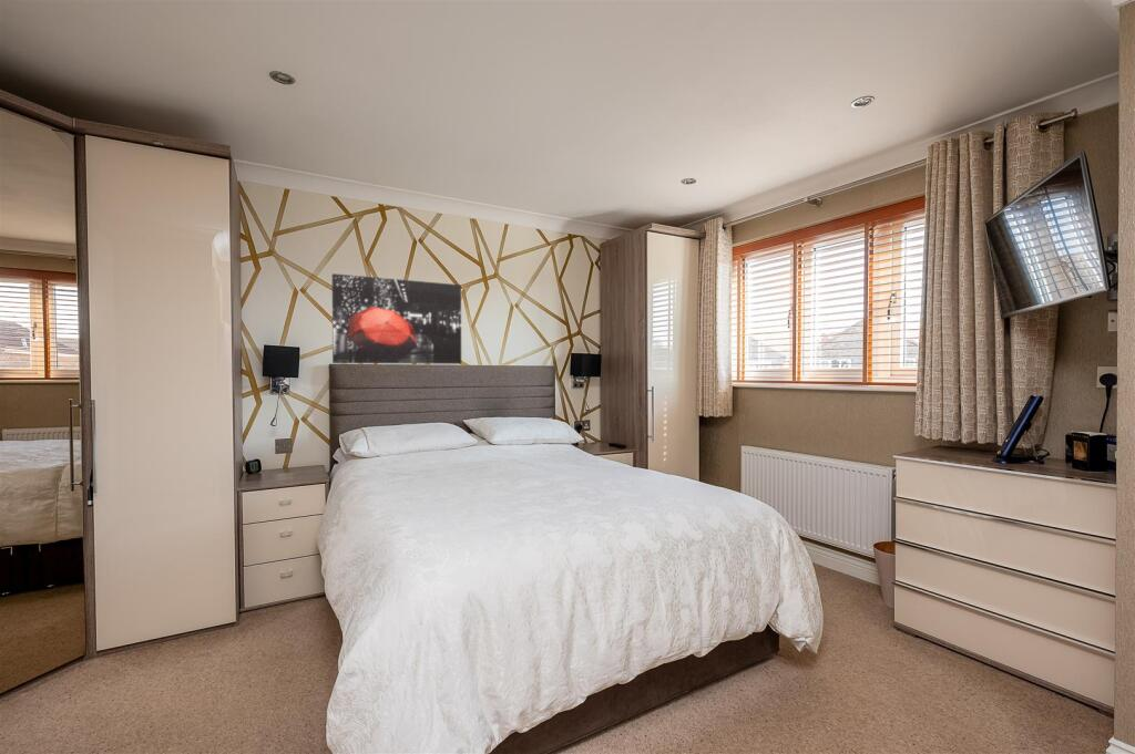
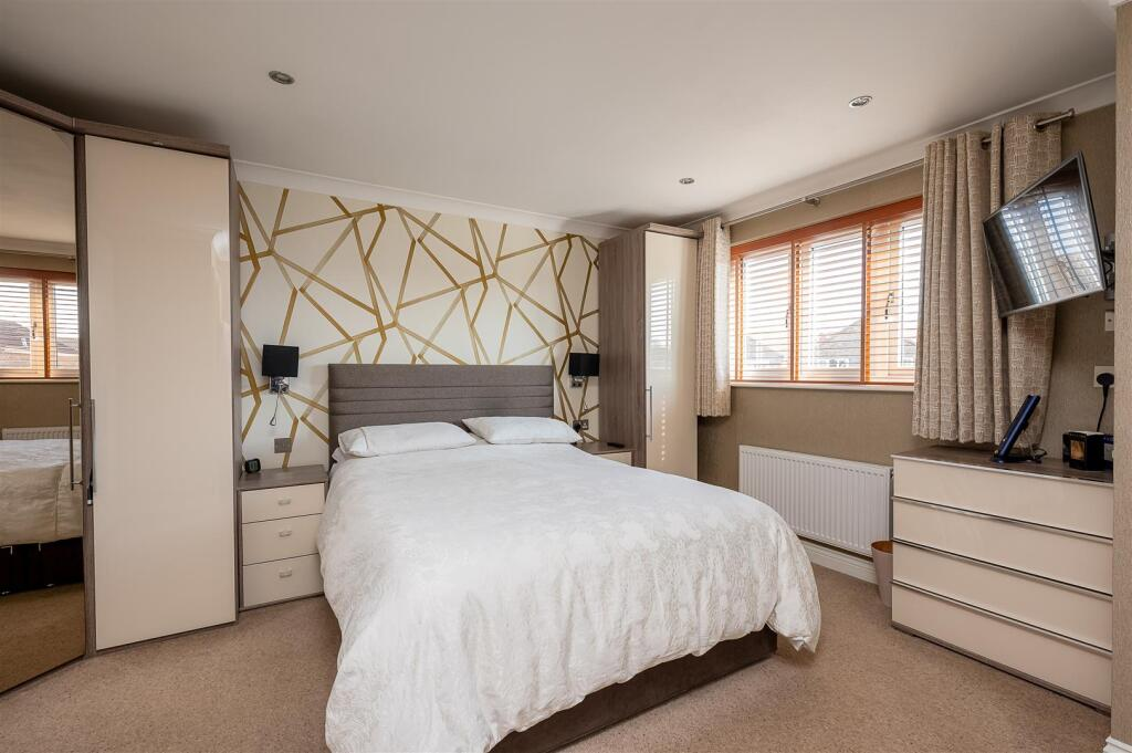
- wall art [331,272,462,365]
